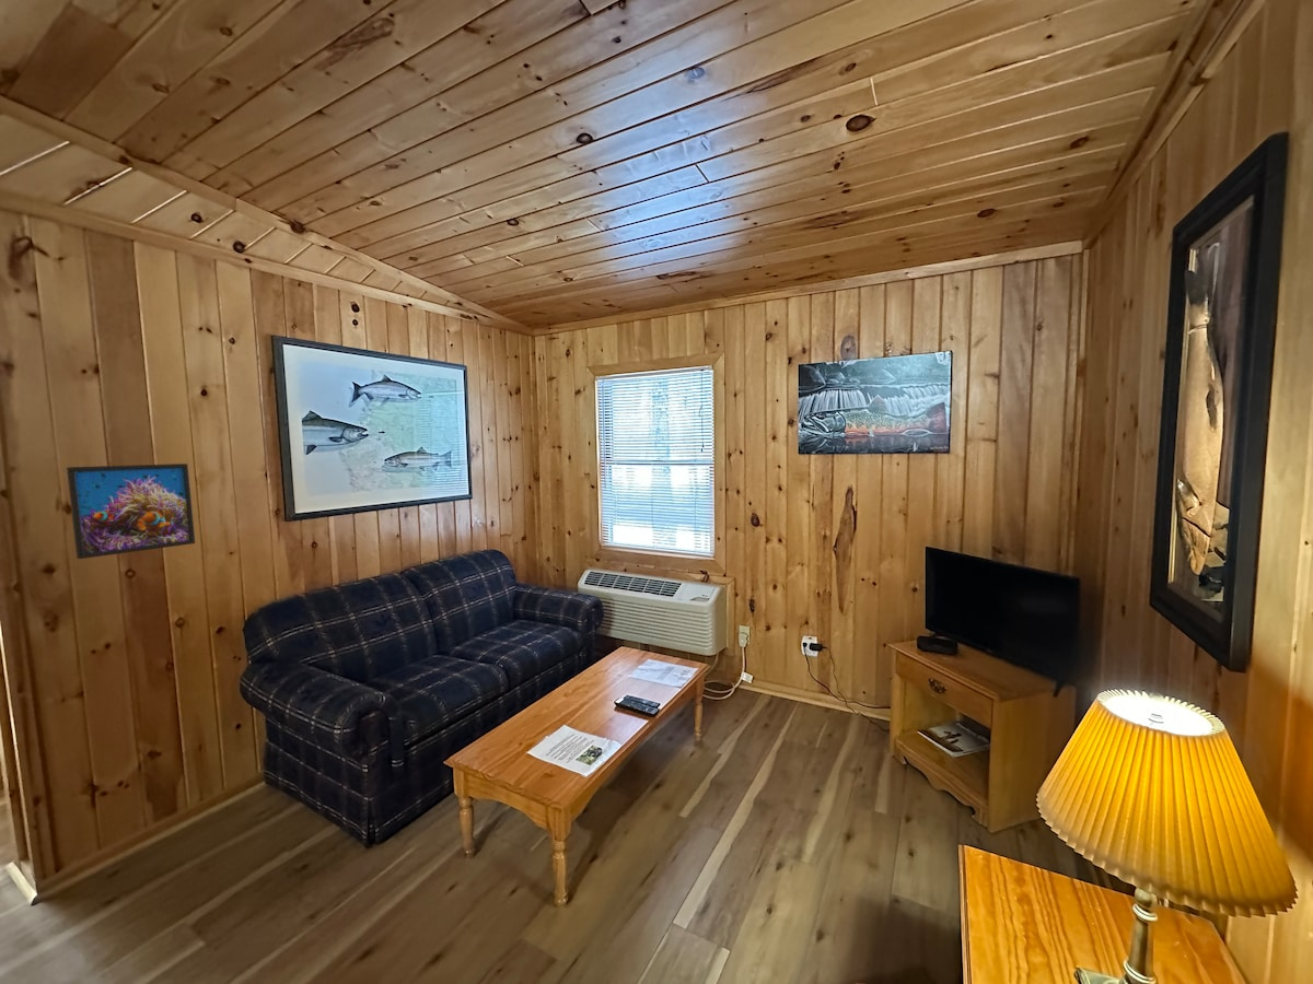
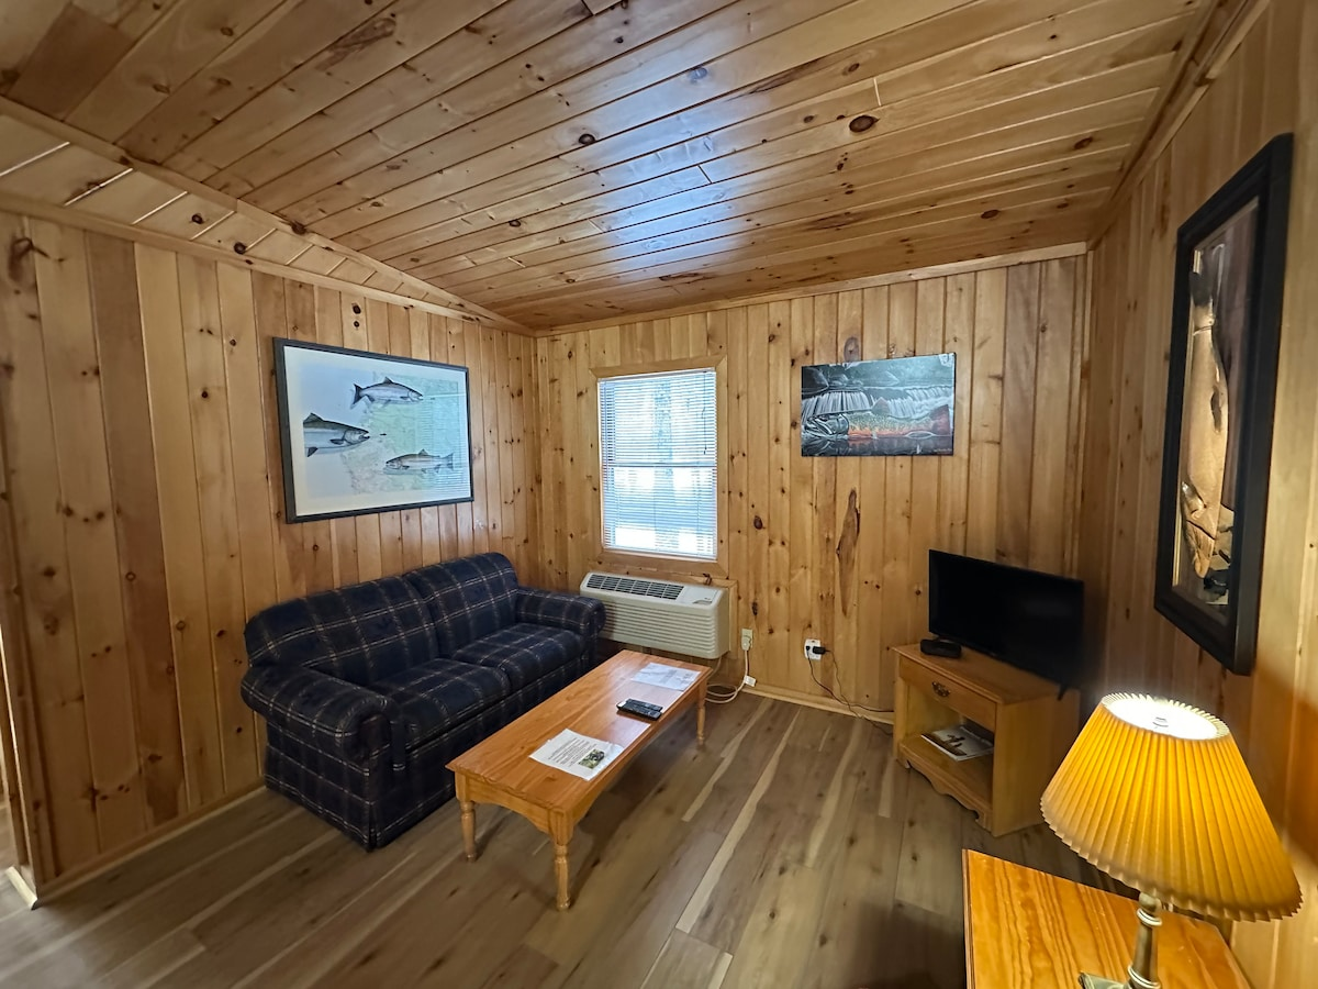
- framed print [66,462,196,560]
